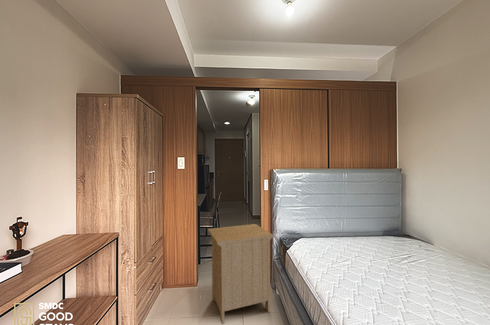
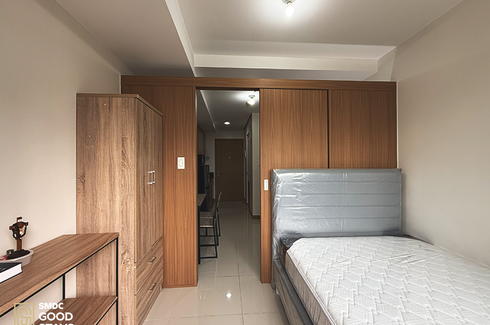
- nightstand [207,223,274,325]
